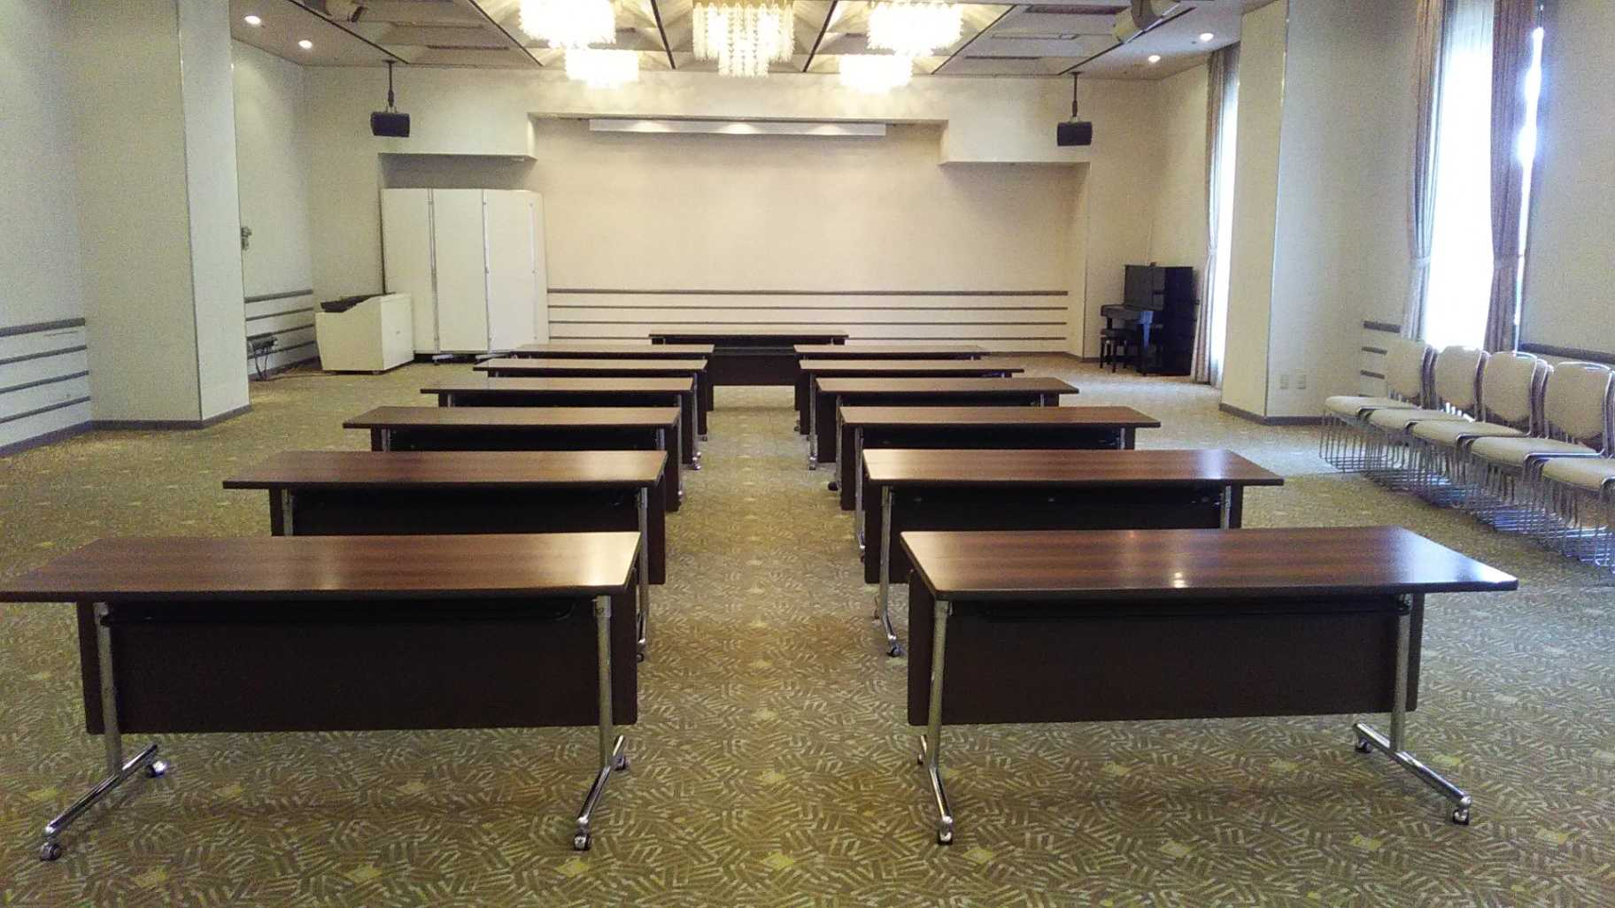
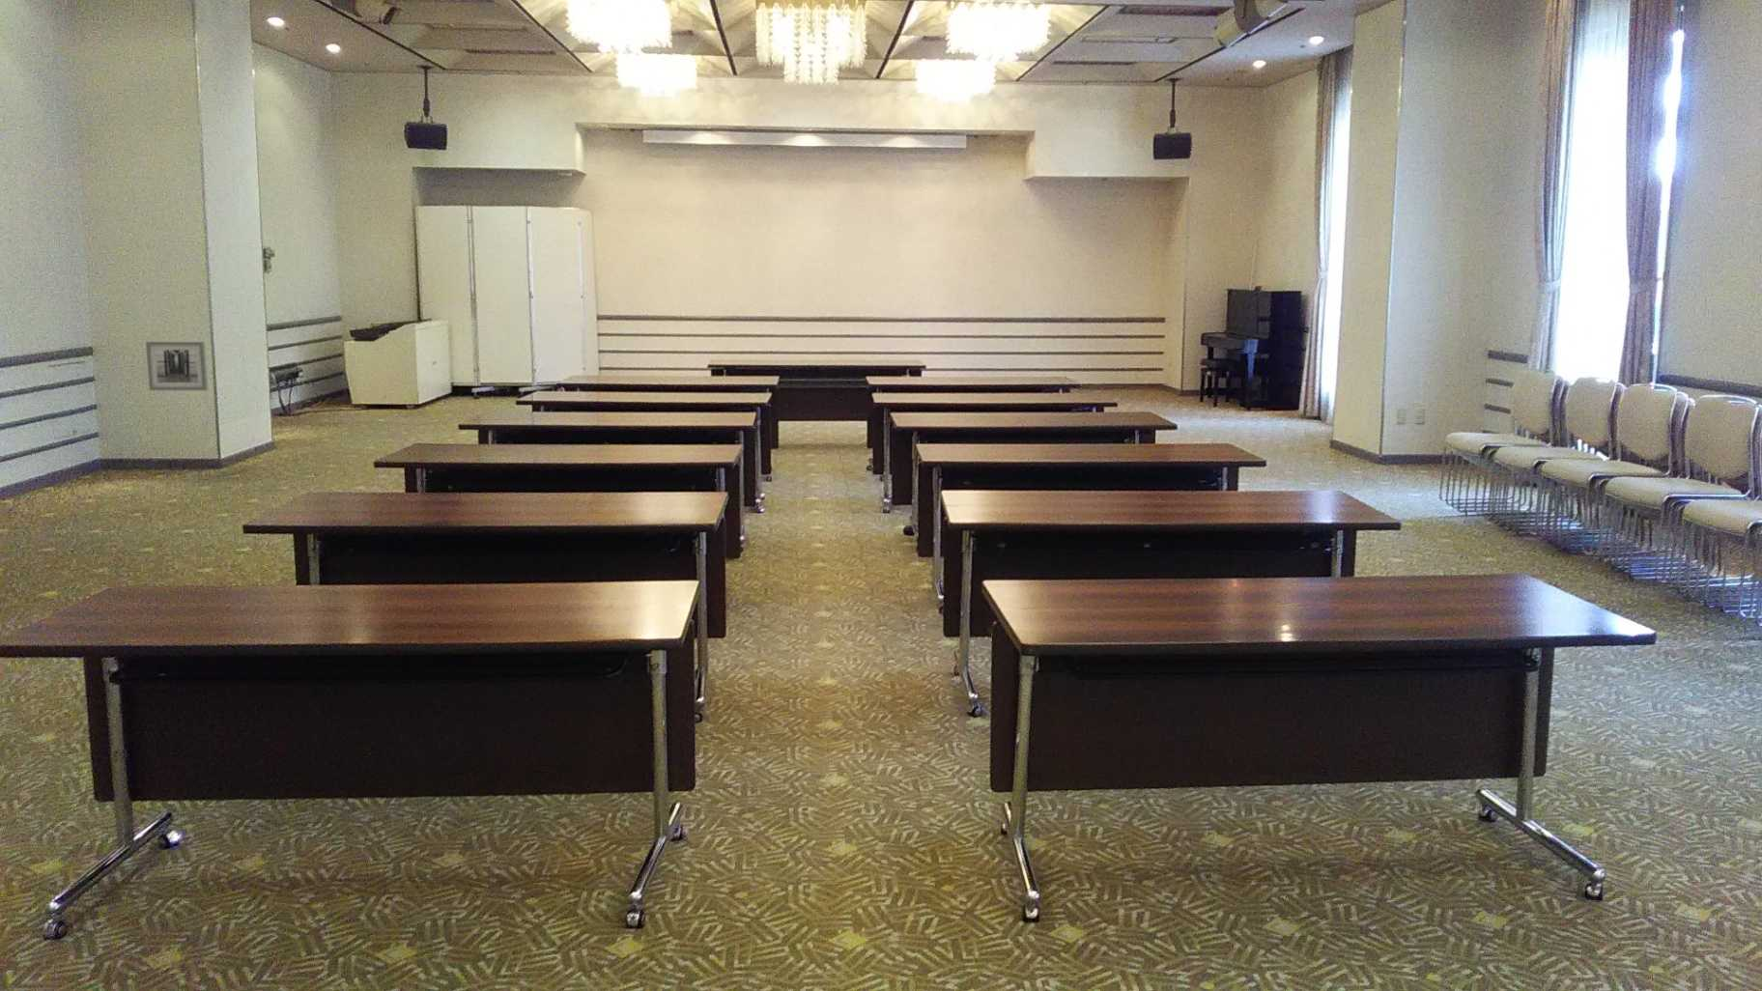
+ wall art [145,341,208,391]
